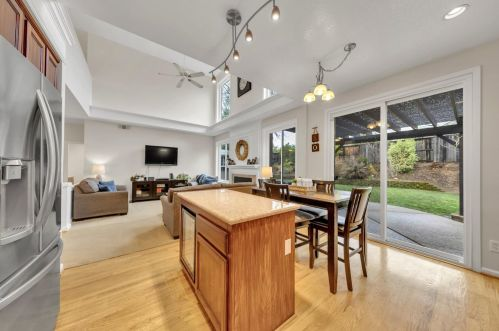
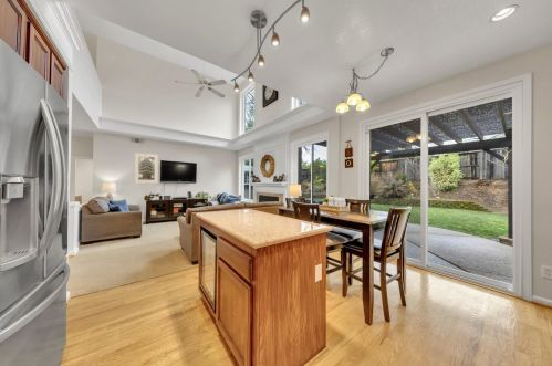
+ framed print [134,151,159,185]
